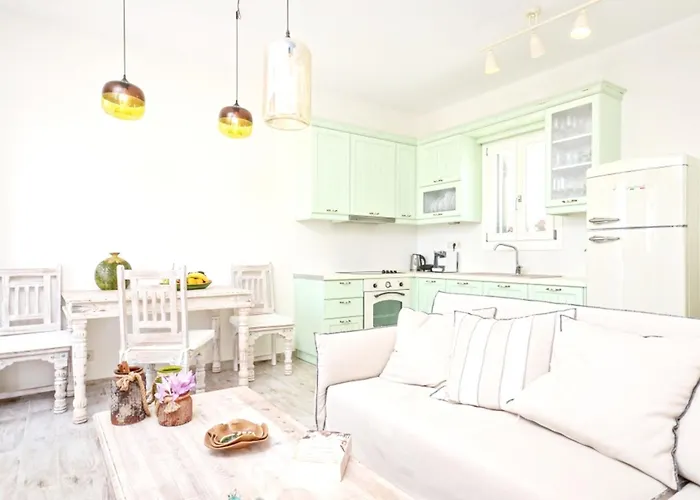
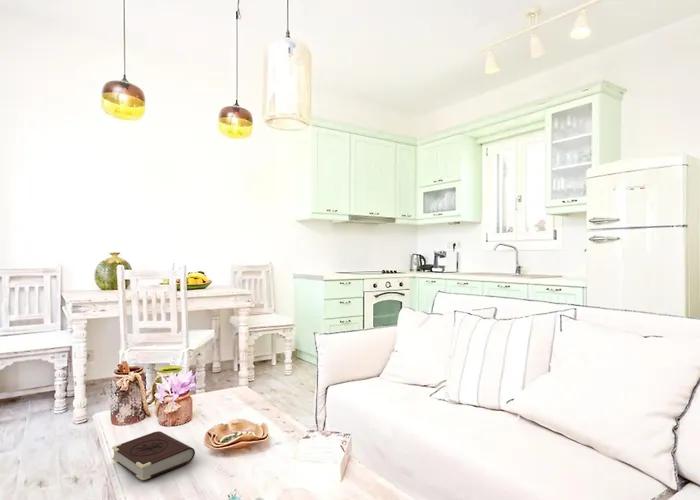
+ book [111,430,196,481]
